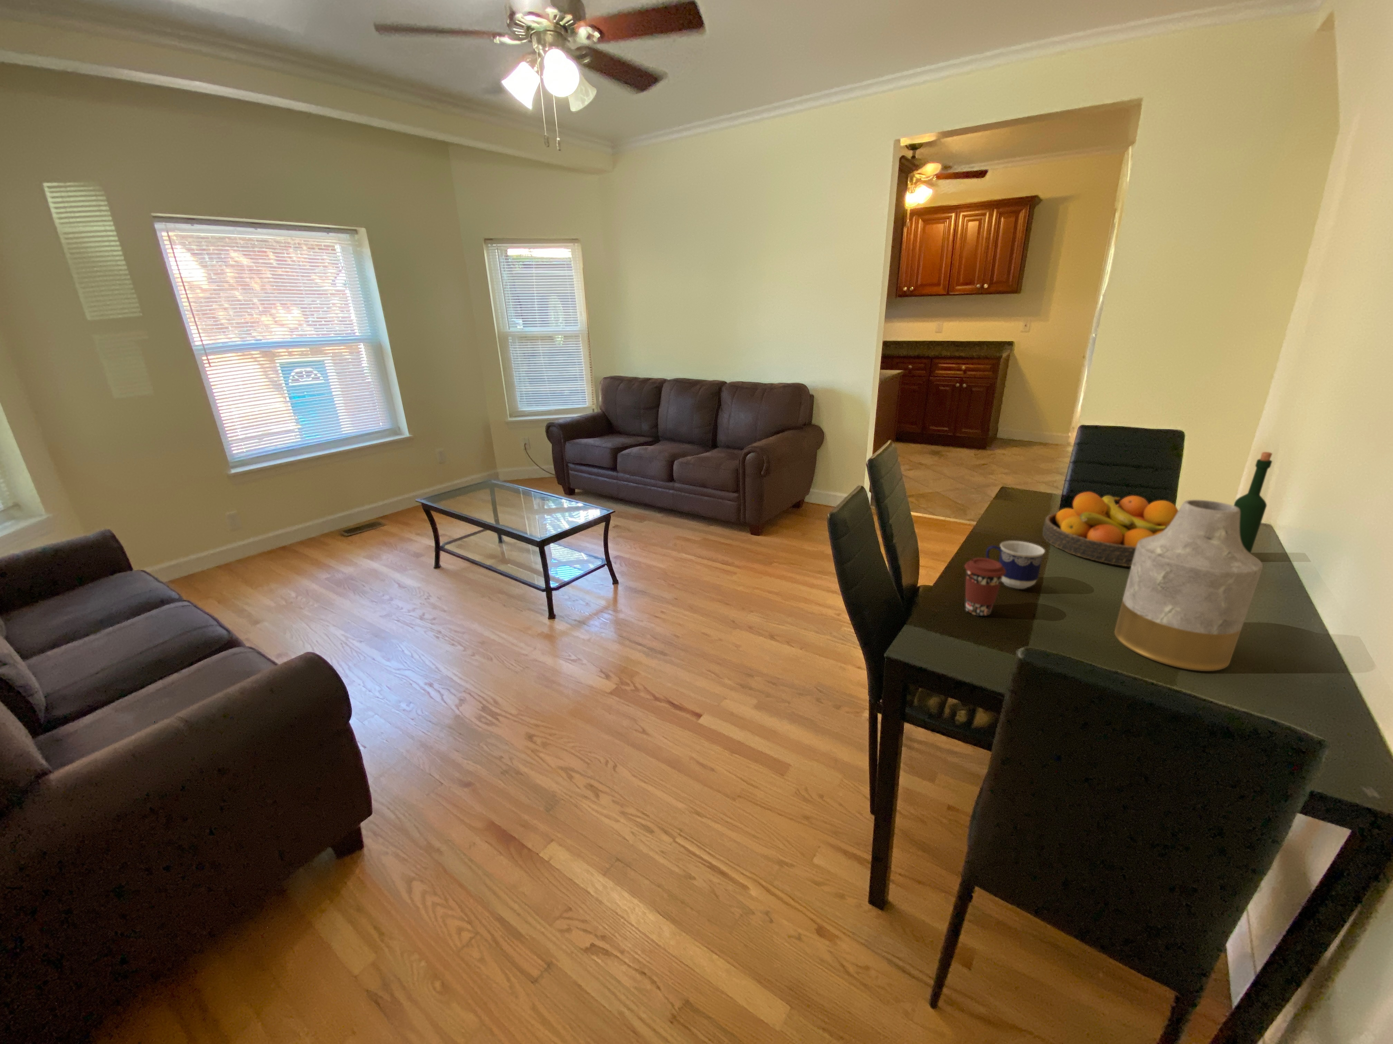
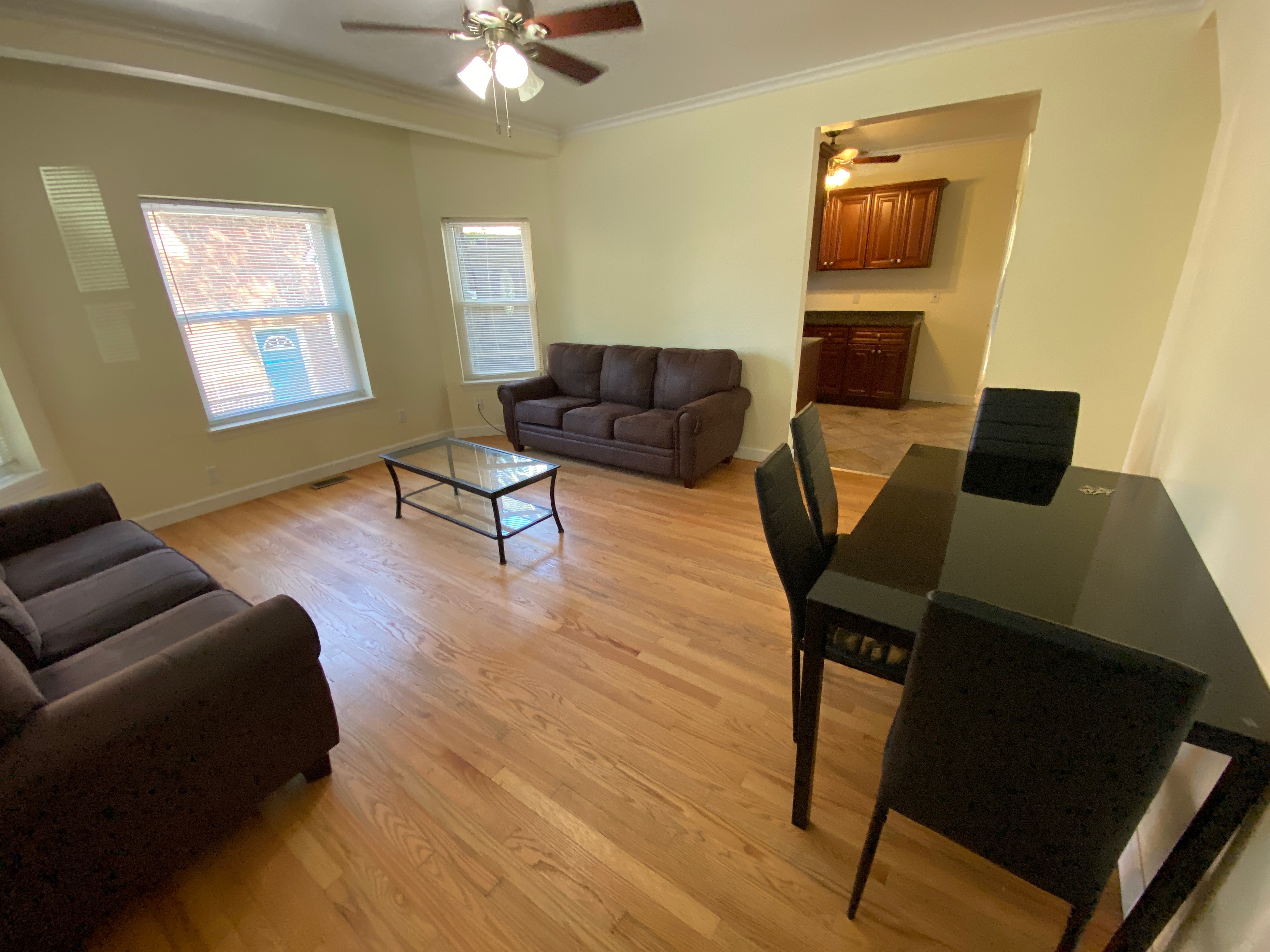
- coffee cup [964,557,1006,616]
- cup [986,541,1045,589]
- vase [1113,499,1264,671]
- wine bottle [1233,452,1272,554]
- fruit bowl [1042,491,1178,567]
